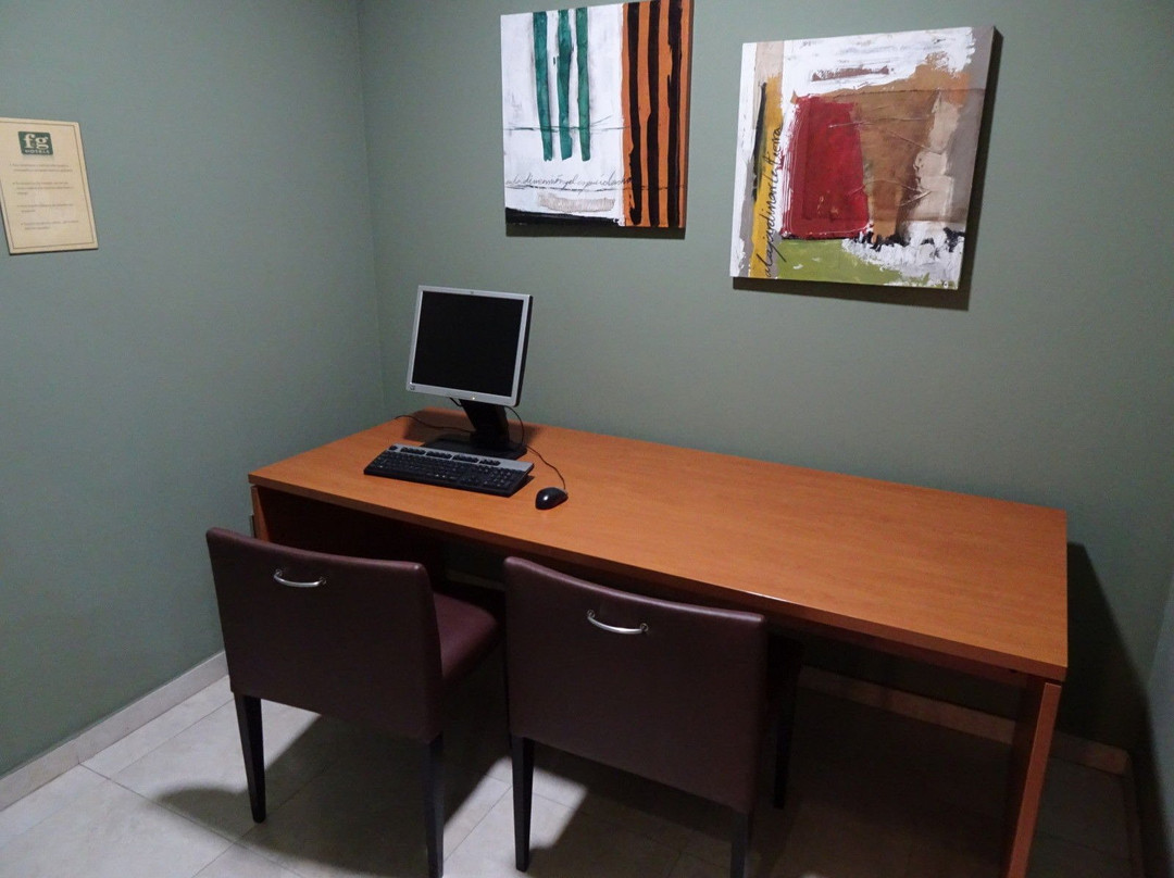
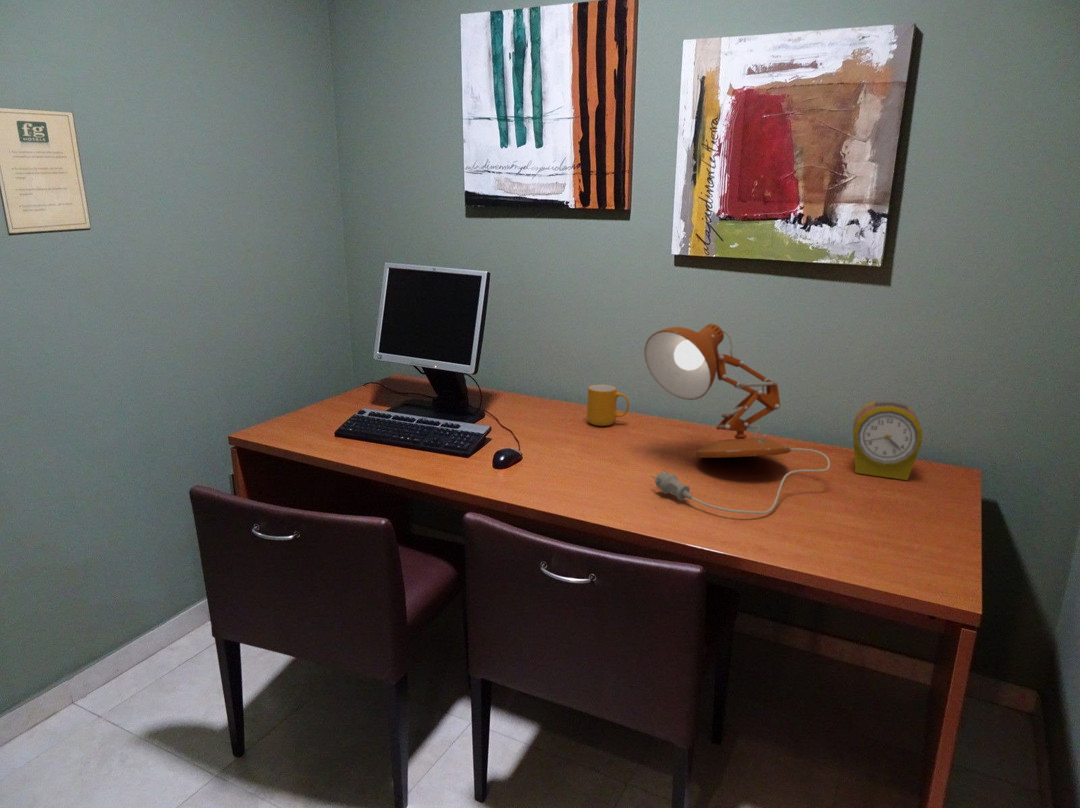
+ alarm clock [852,398,924,481]
+ desk lamp [643,323,831,515]
+ mug [586,384,630,427]
